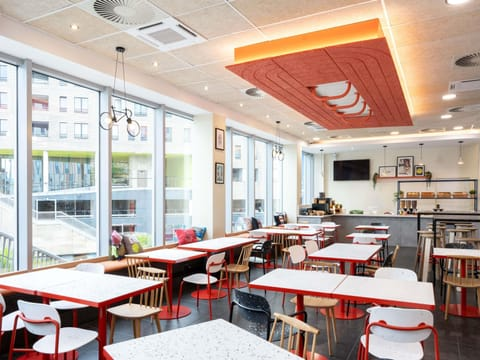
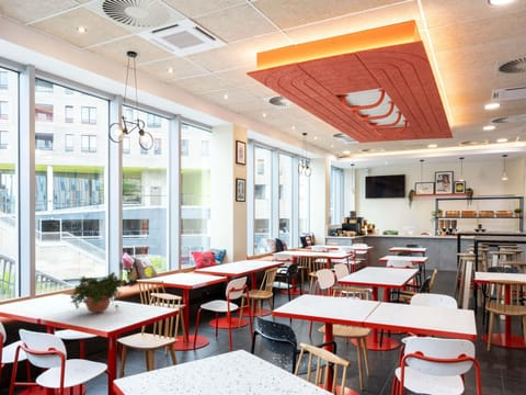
+ potted plant [68,271,124,313]
